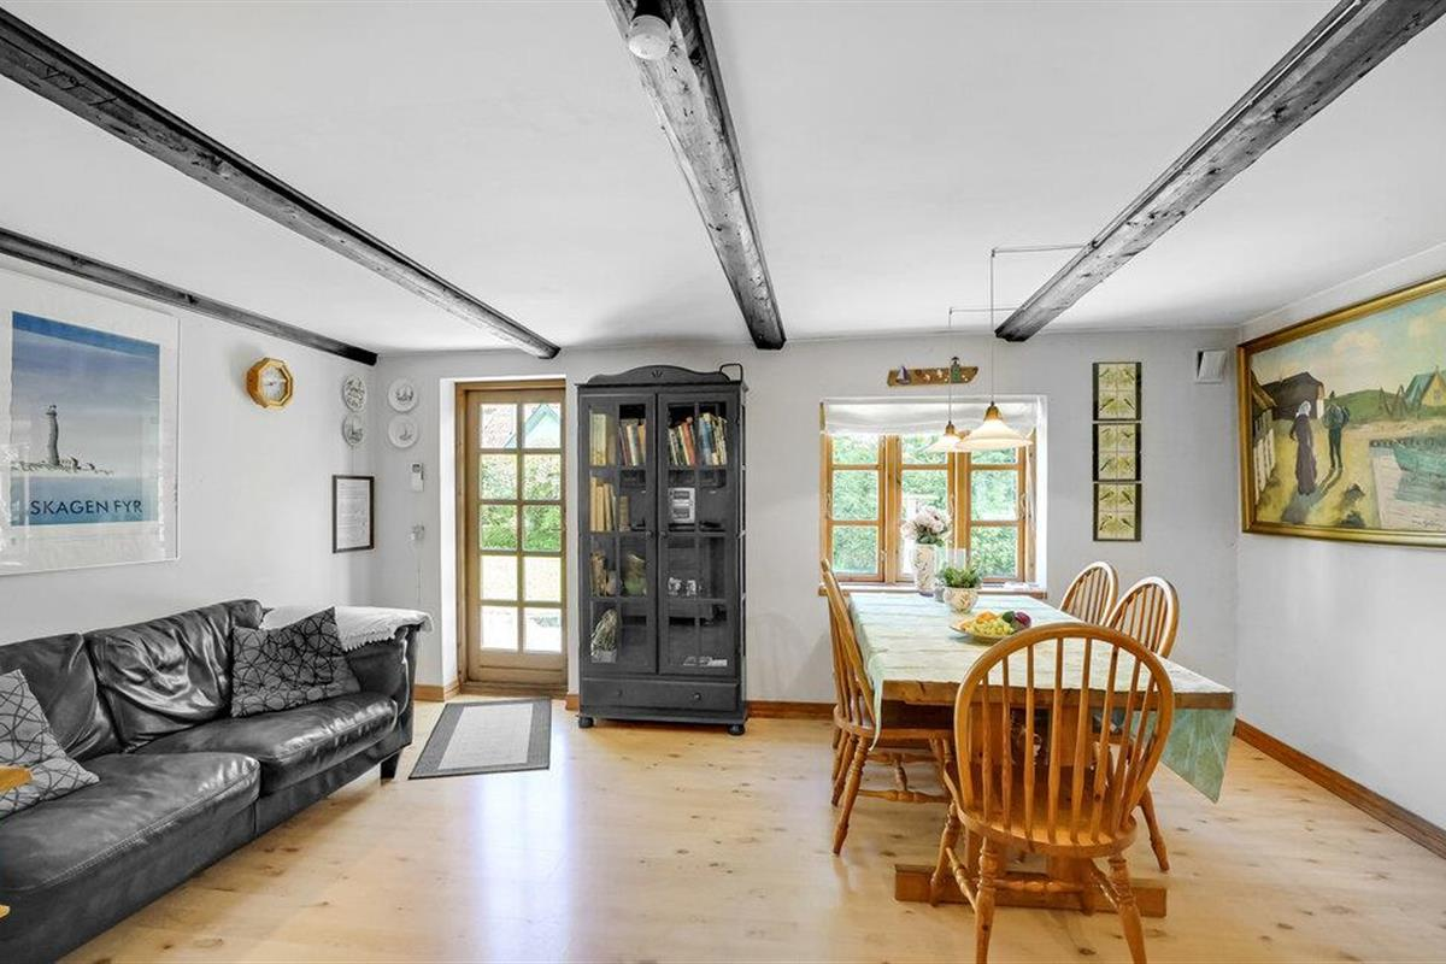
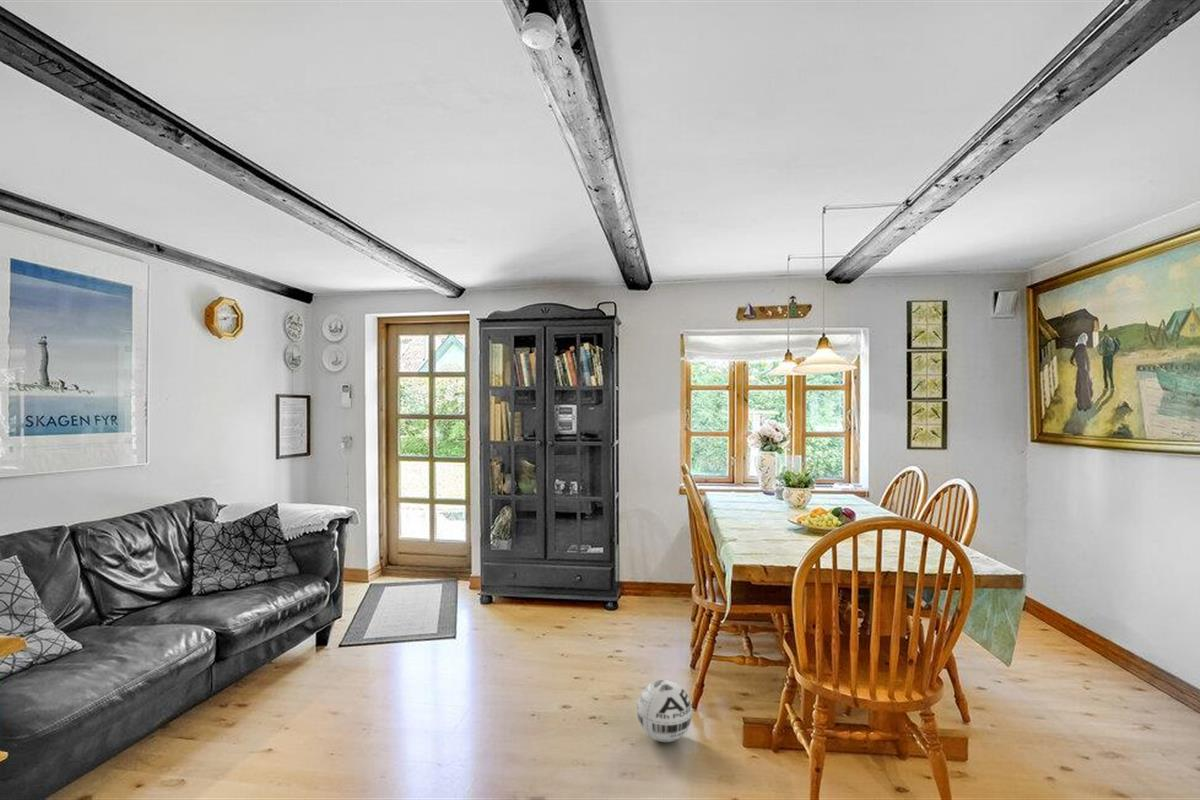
+ ball [636,679,693,743]
